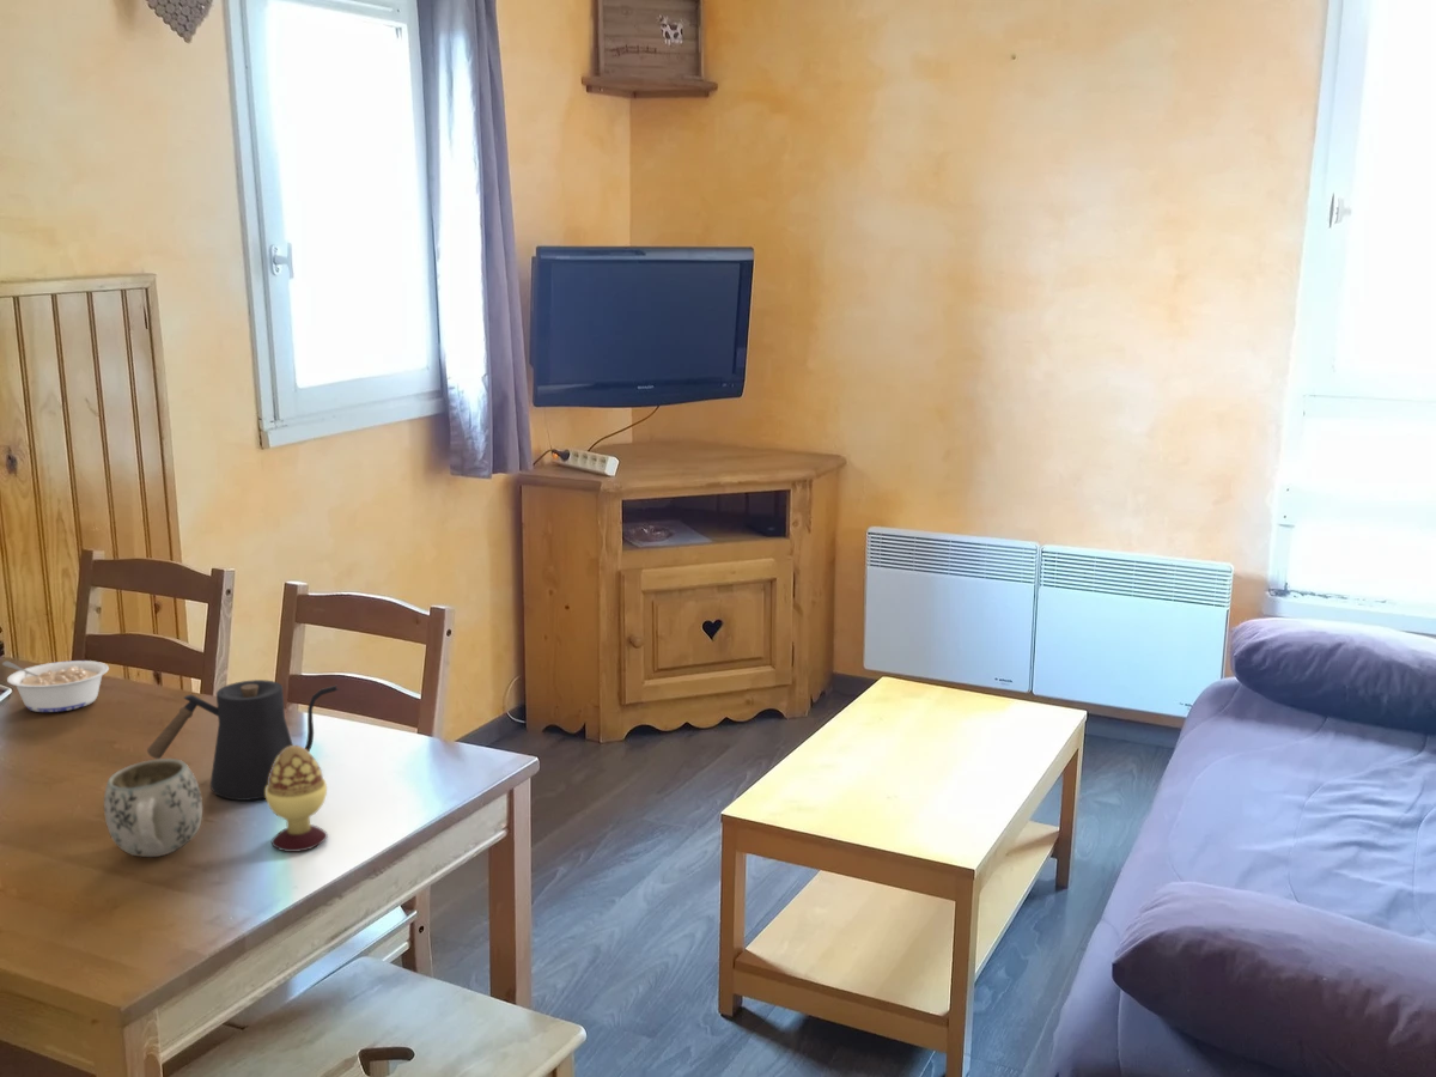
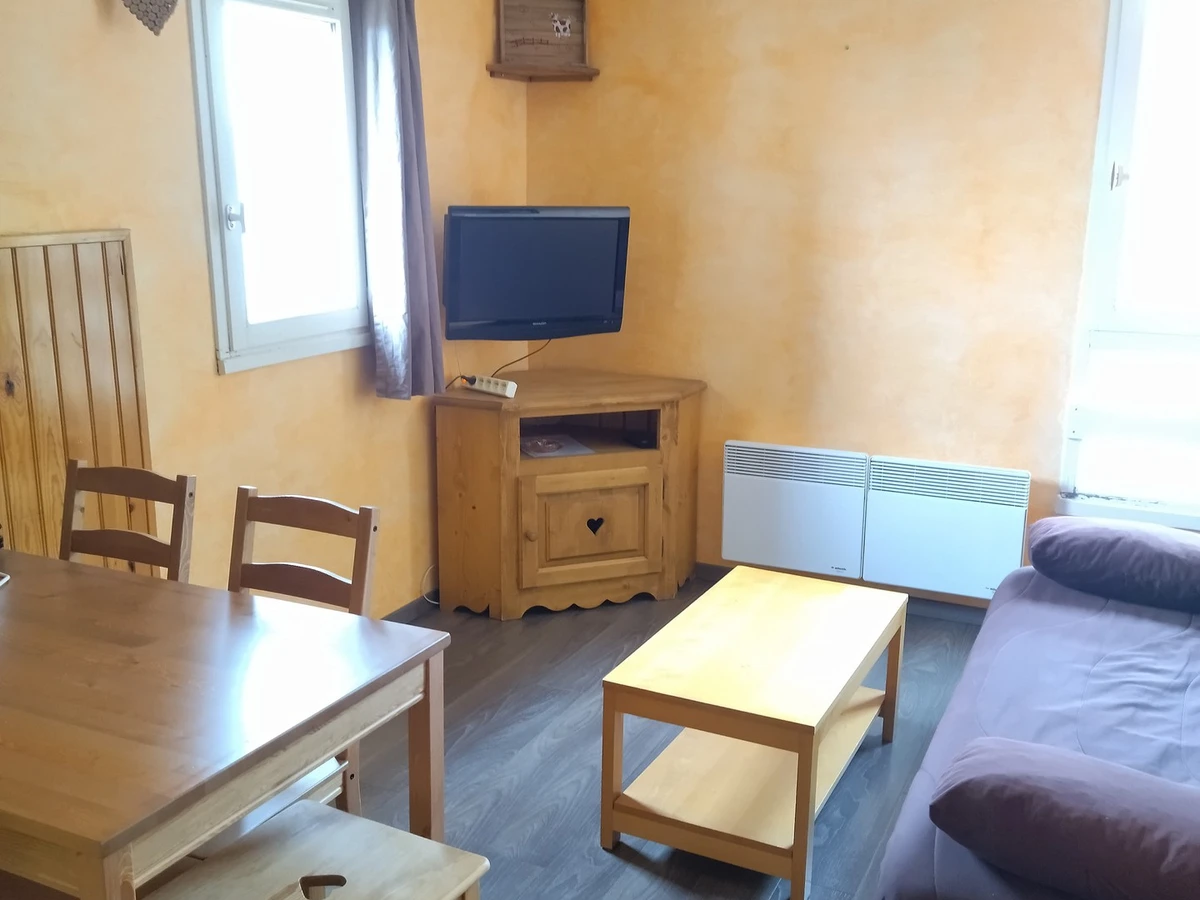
- kettle [146,679,340,802]
- legume [1,659,110,713]
- decorative egg [264,744,329,853]
- mug [103,757,203,858]
